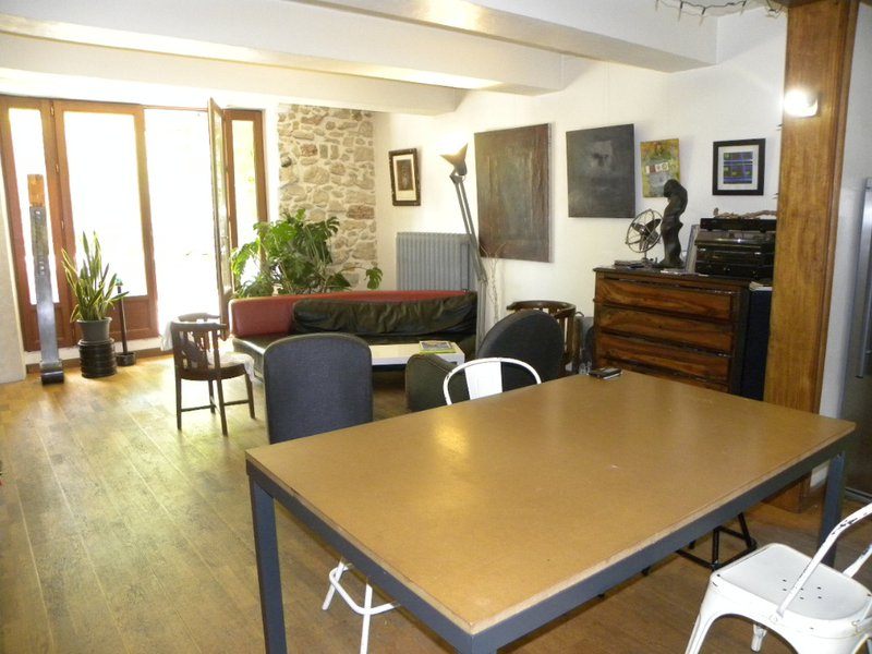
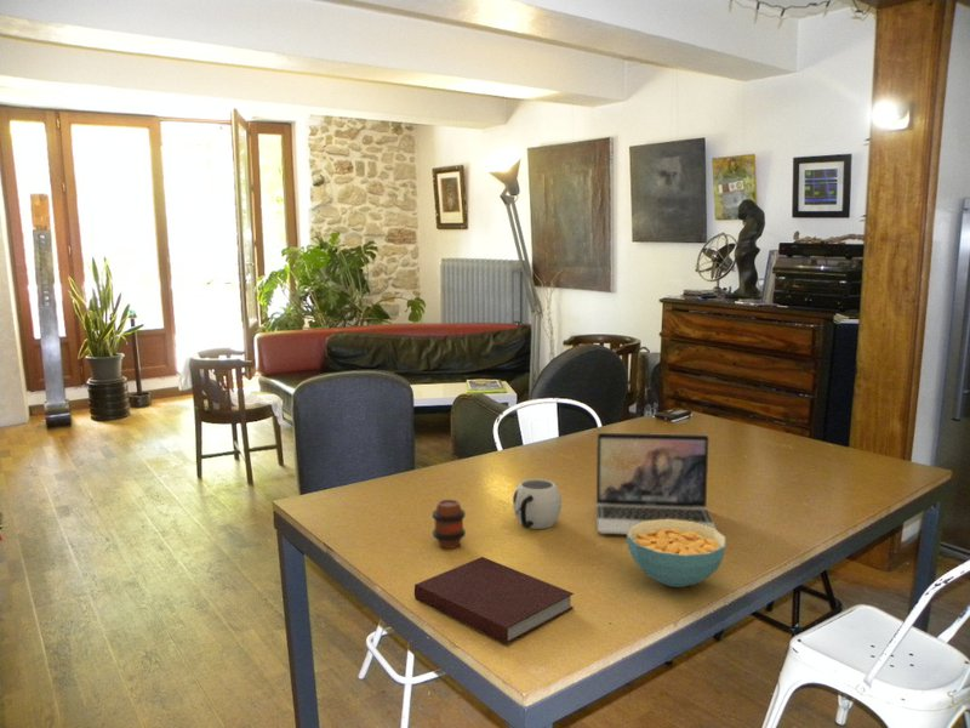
+ cereal bowl [626,519,728,588]
+ mug [512,478,563,530]
+ notebook [413,556,575,645]
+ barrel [432,499,467,550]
+ laptop [595,432,718,535]
